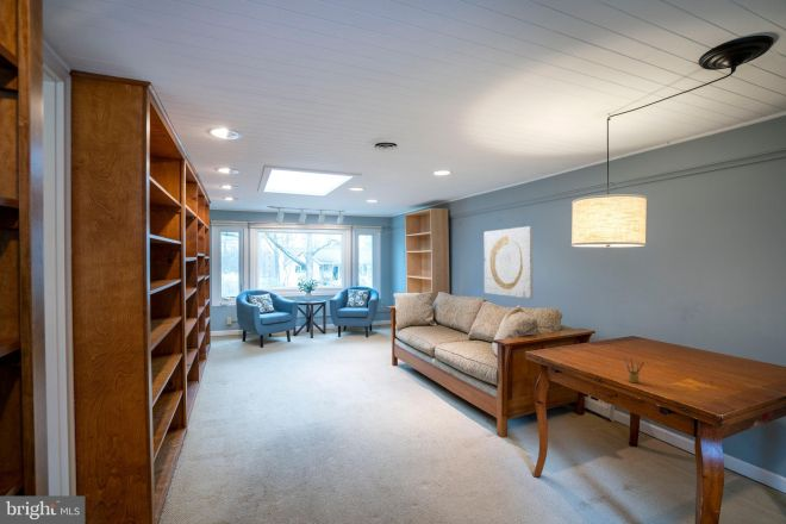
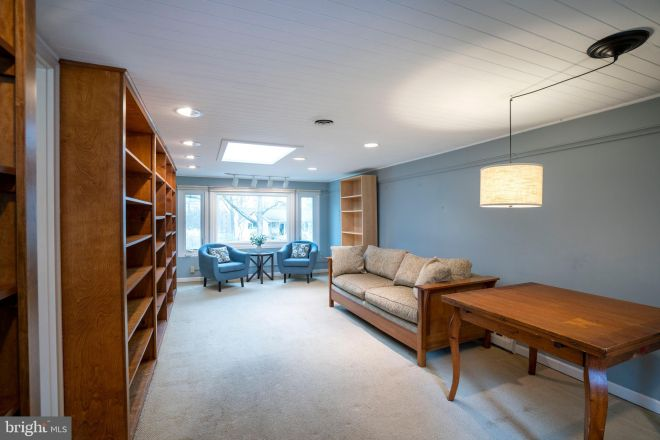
- pencil box [623,356,645,383]
- wall art [482,225,534,300]
